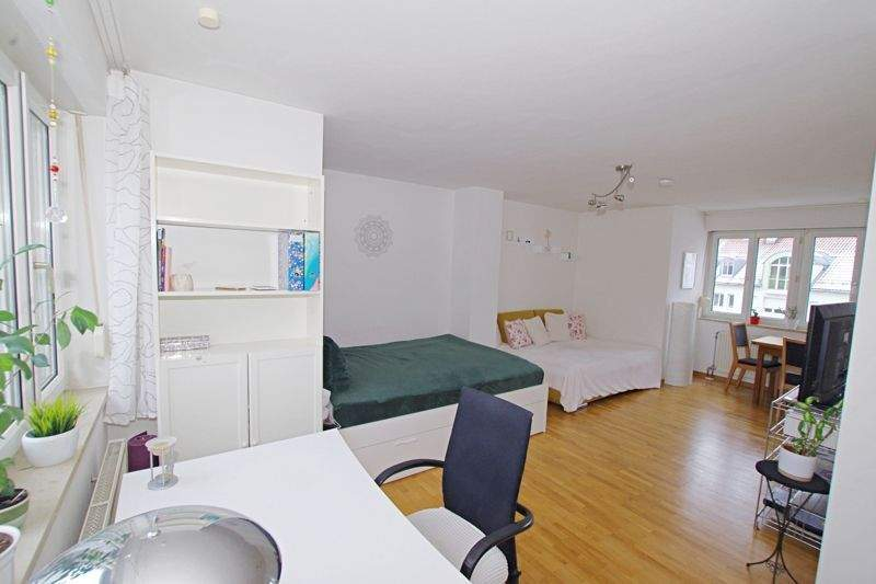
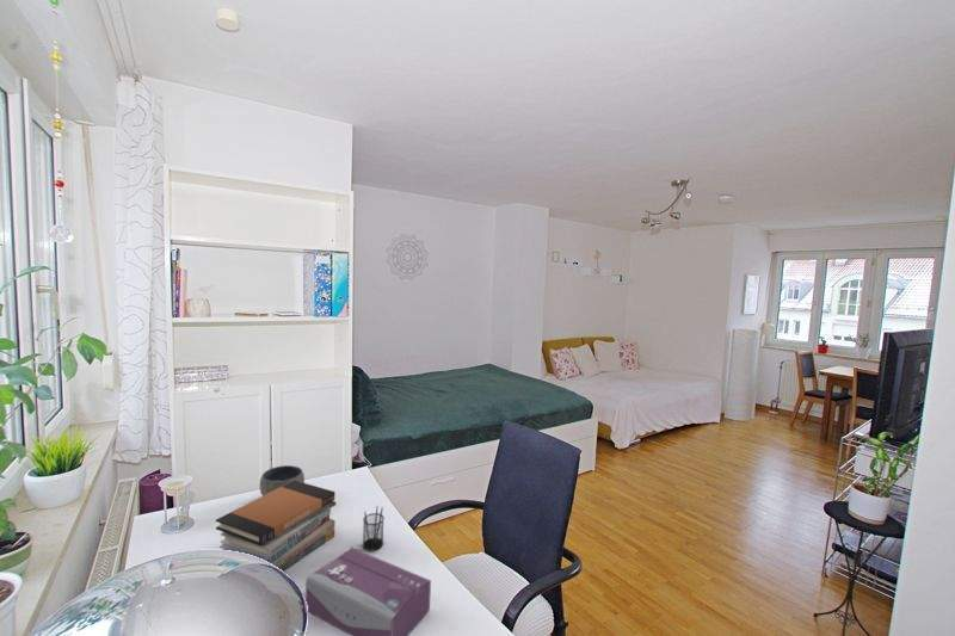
+ book stack [215,481,337,572]
+ pencil holder [362,505,386,551]
+ tissue box [304,547,432,636]
+ bowl [259,464,306,496]
